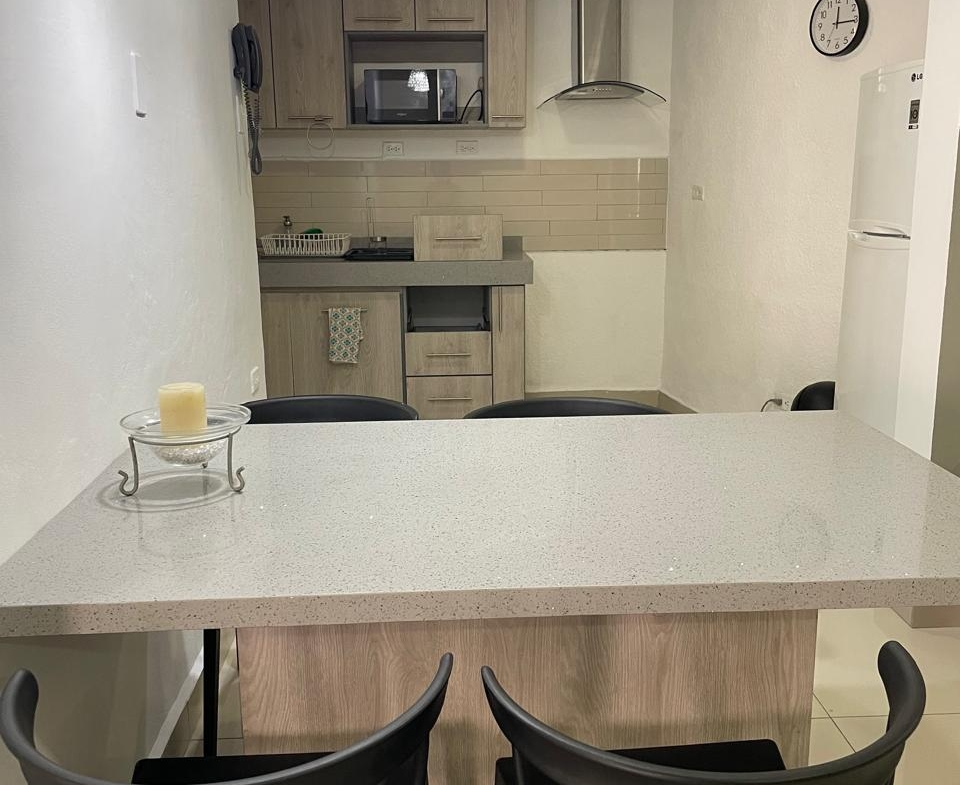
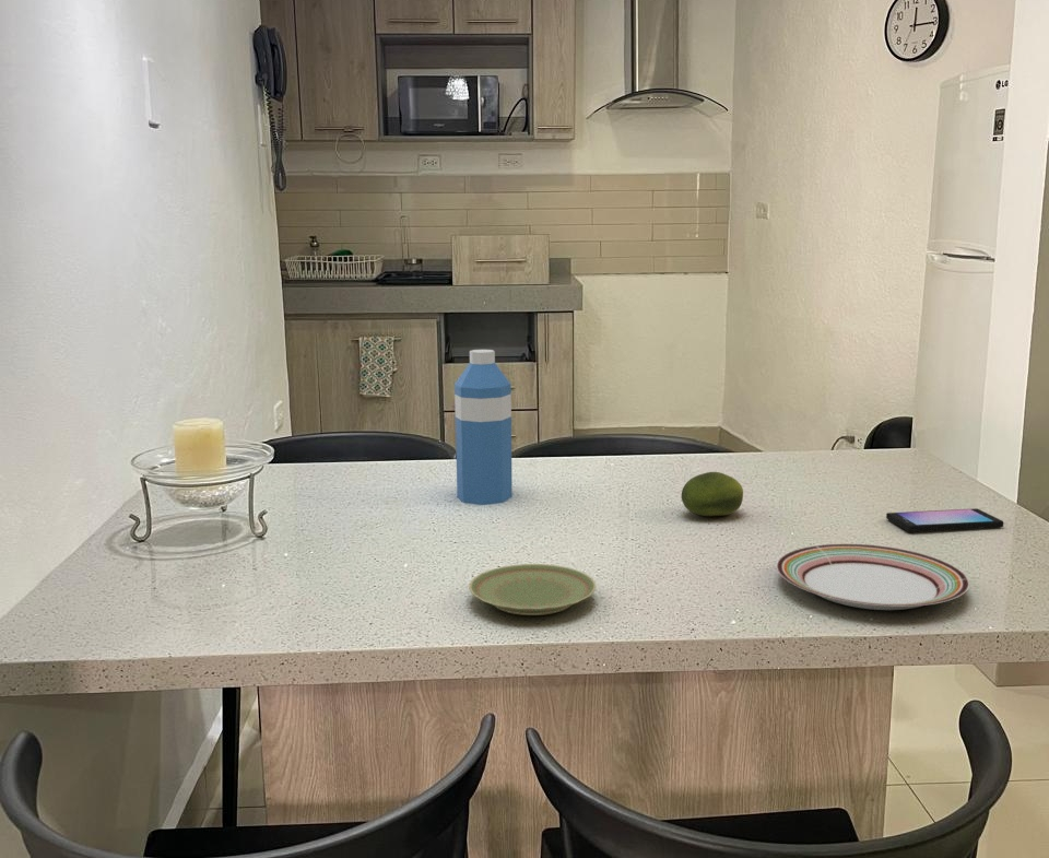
+ fruit [681,471,744,517]
+ smartphone [885,507,1004,533]
+ plate [776,543,970,611]
+ water bottle [453,349,514,506]
+ plate [468,563,597,616]
